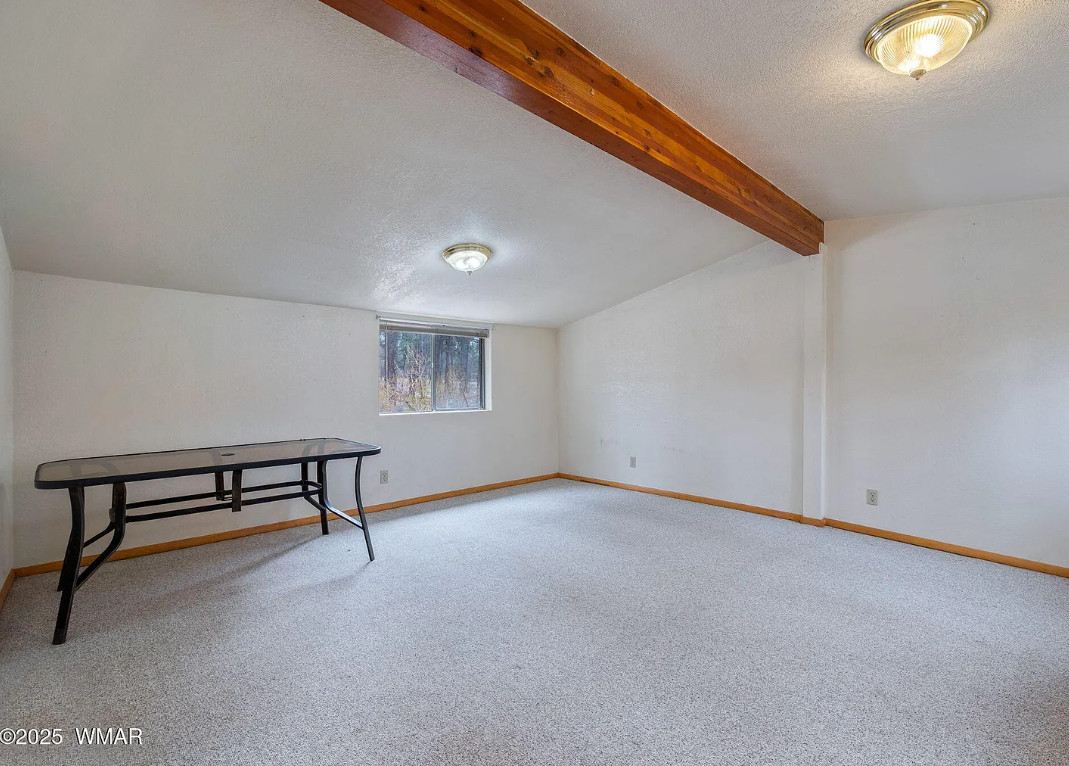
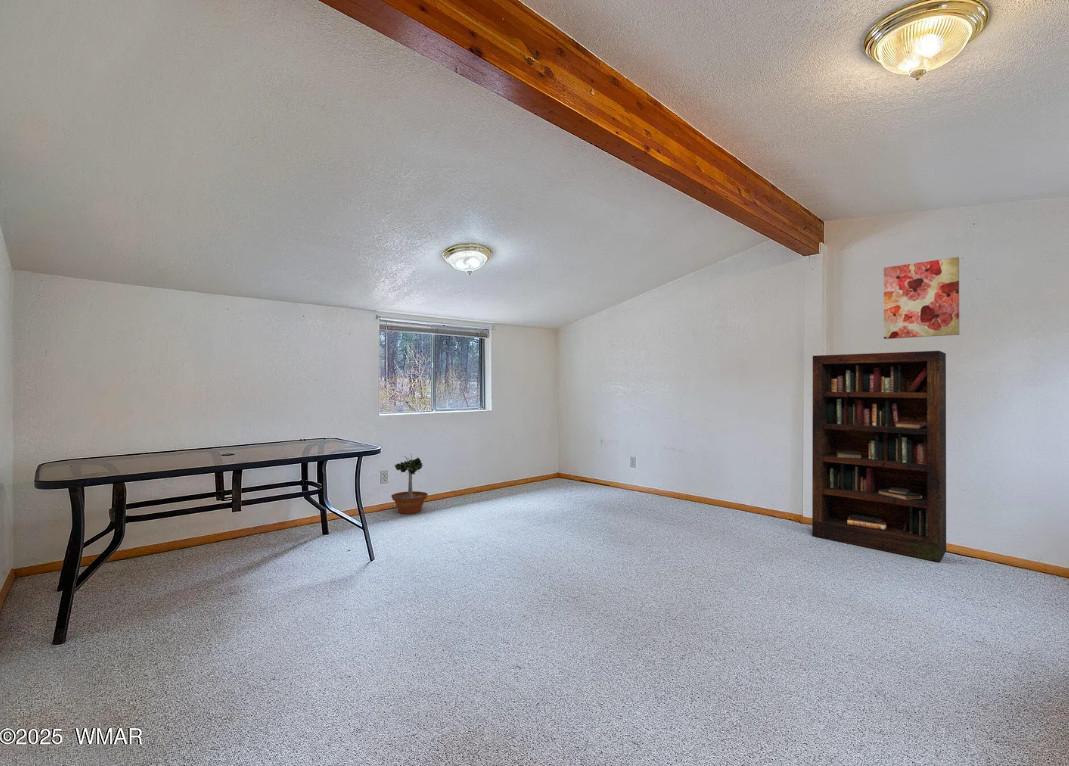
+ potted tree [391,454,429,515]
+ bookcase [811,350,947,563]
+ wall art [883,256,960,340]
